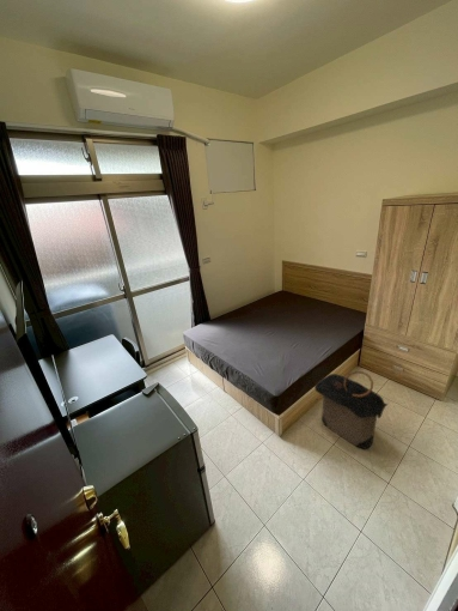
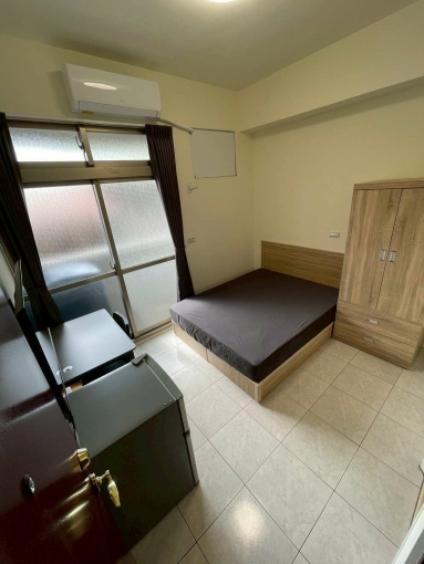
- laundry hamper [313,370,389,450]
